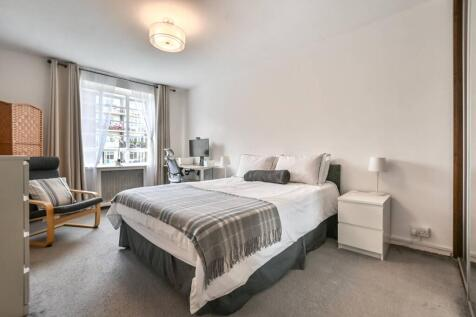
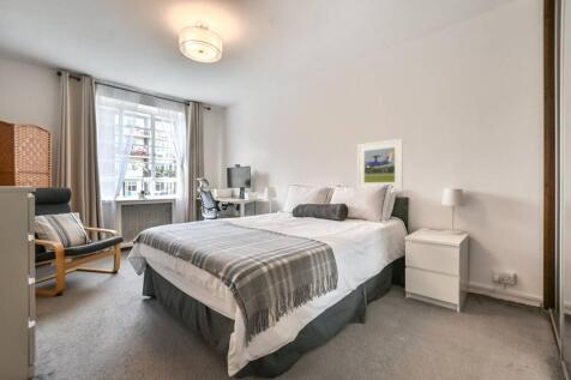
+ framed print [356,138,404,191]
